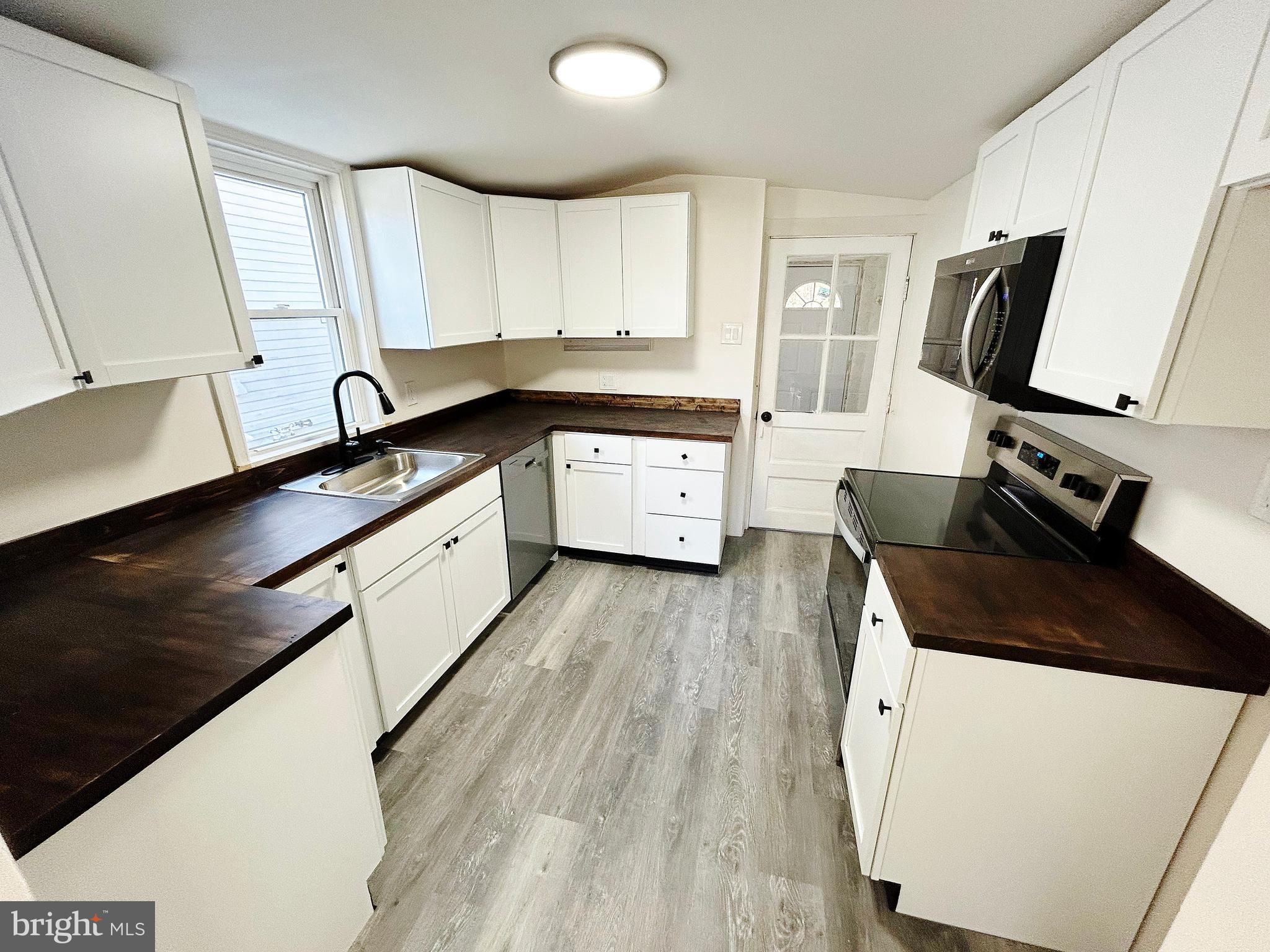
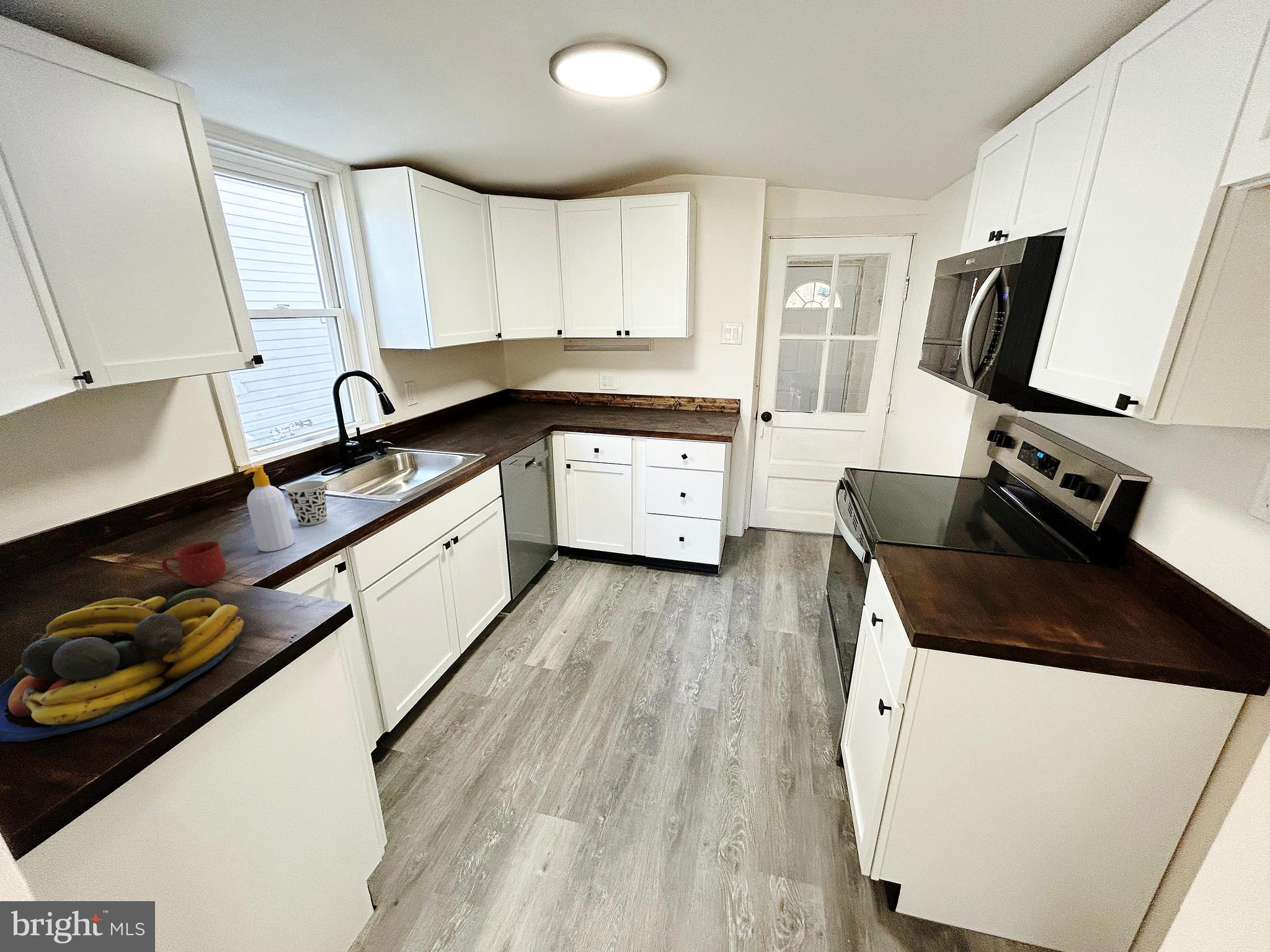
+ cup [285,480,327,526]
+ soap bottle [243,465,295,552]
+ mug [161,540,227,587]
+ fruit bowl [0,588,244,743]
